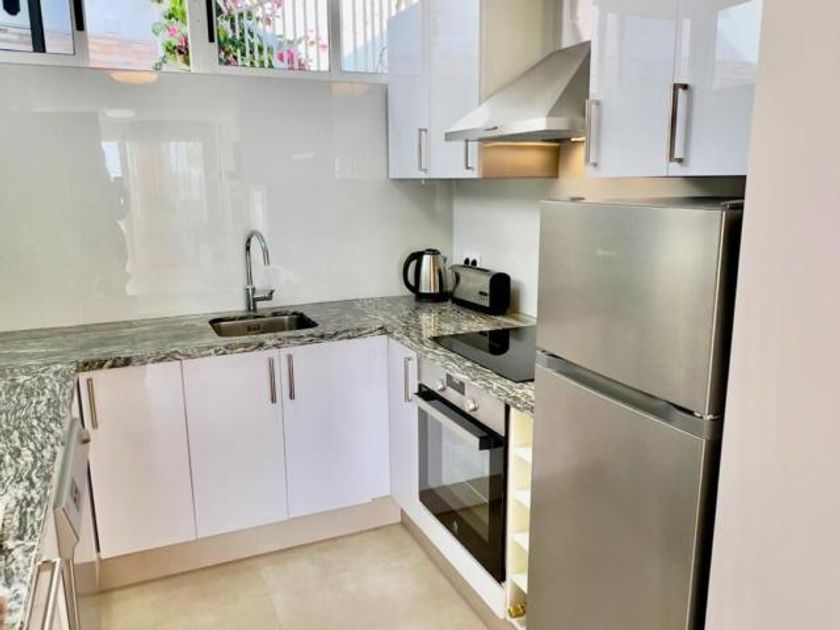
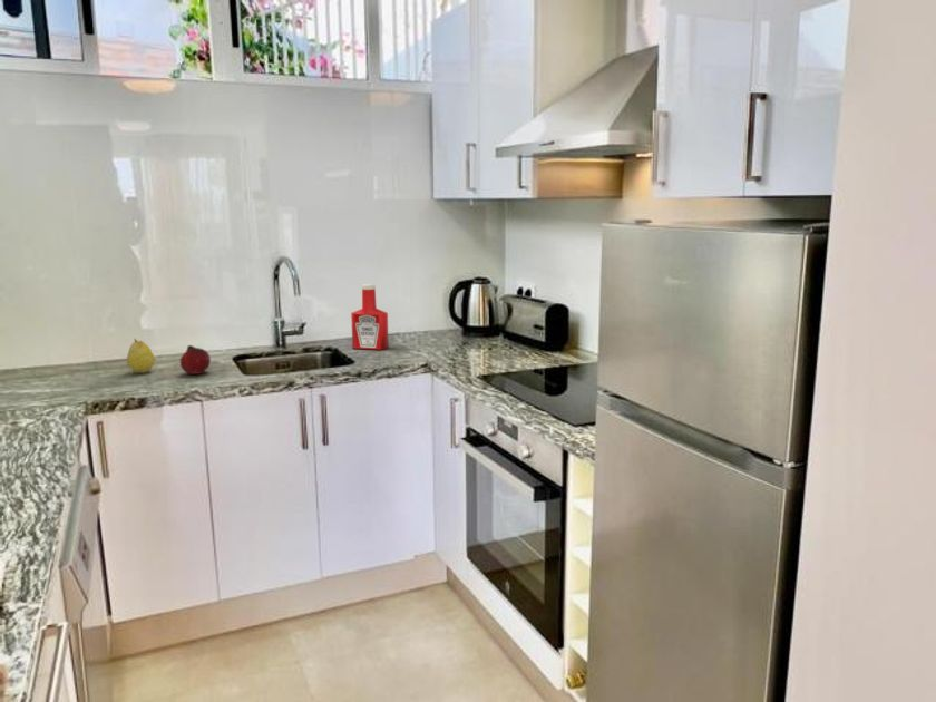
+ fruit [126,338,156,374]
+ fruit [179,344,212,376]
+ soap bottle [350,283,390,351]
